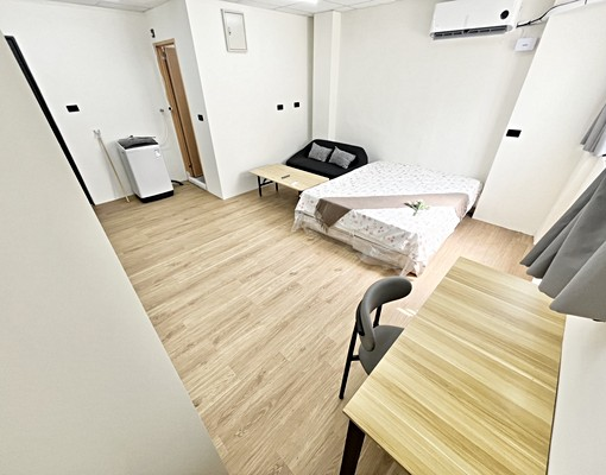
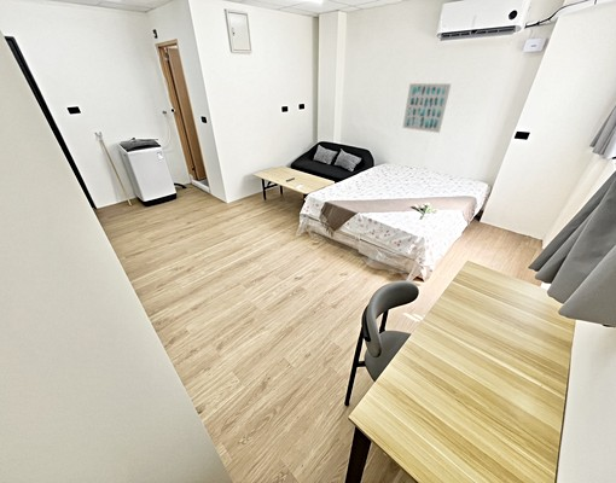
+ wall art [401,82,452,134]
